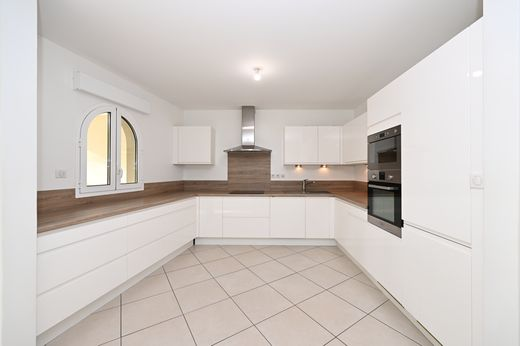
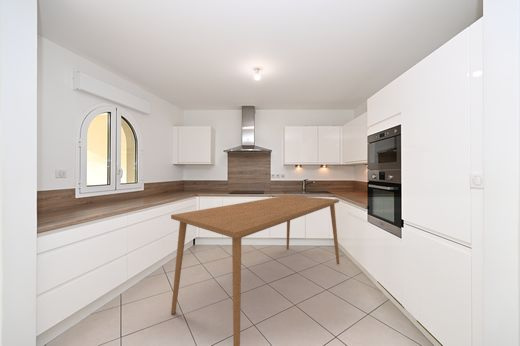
+ dining table [170,194,340,346]
